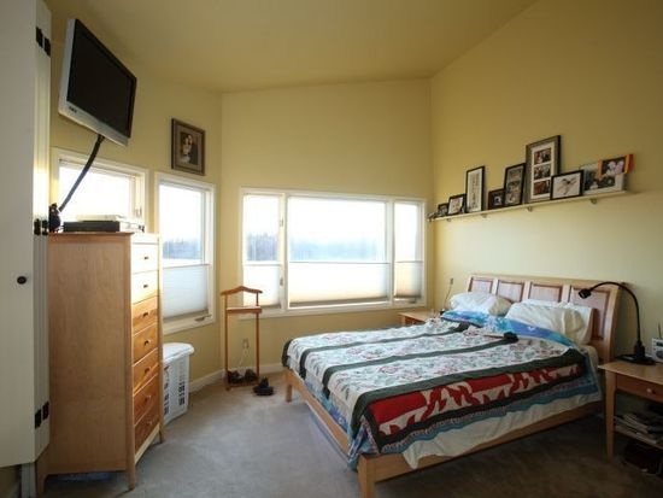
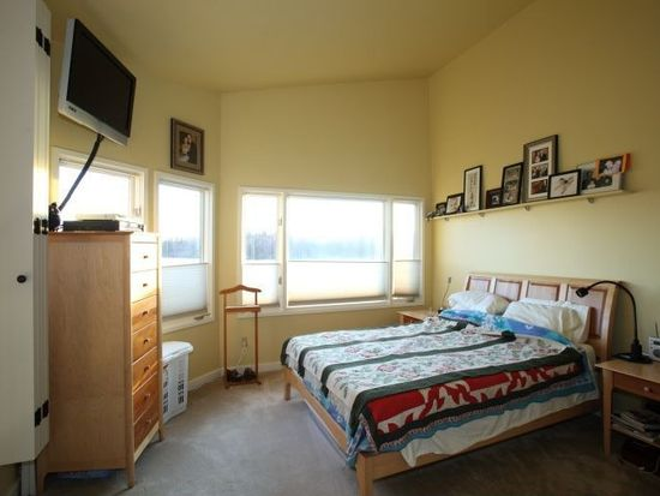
- boots [251,375,276,397]
